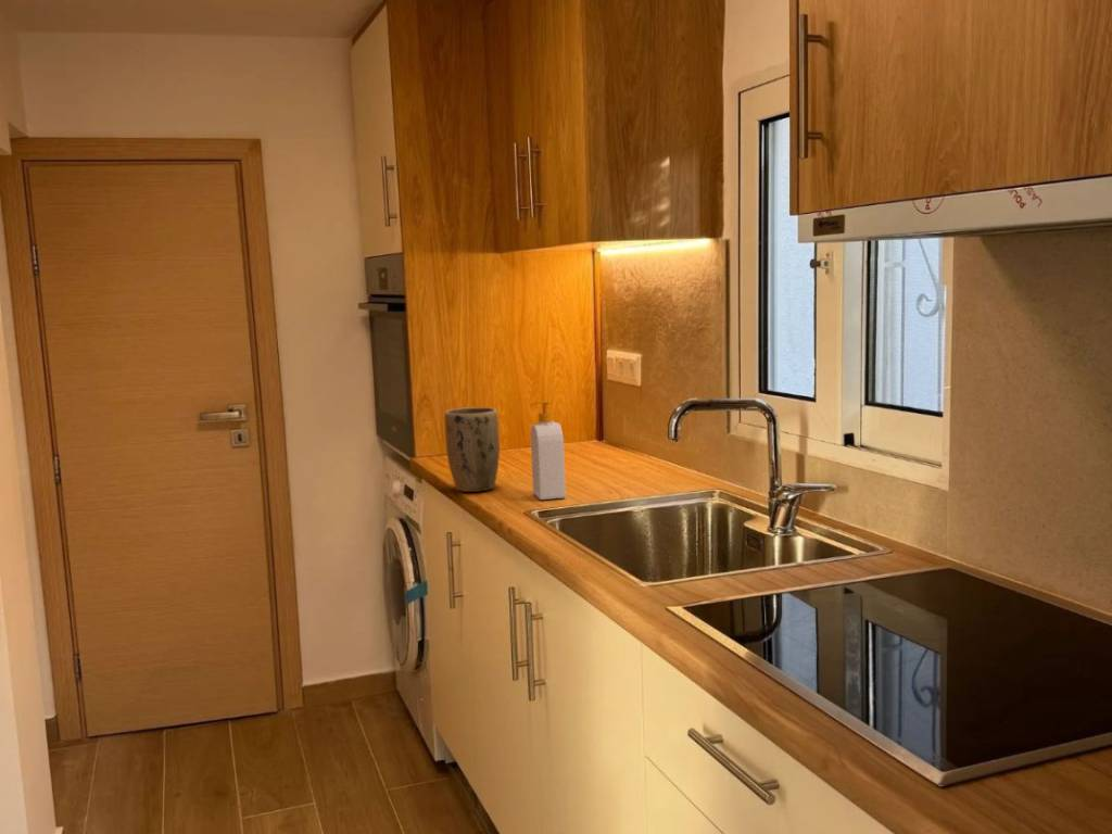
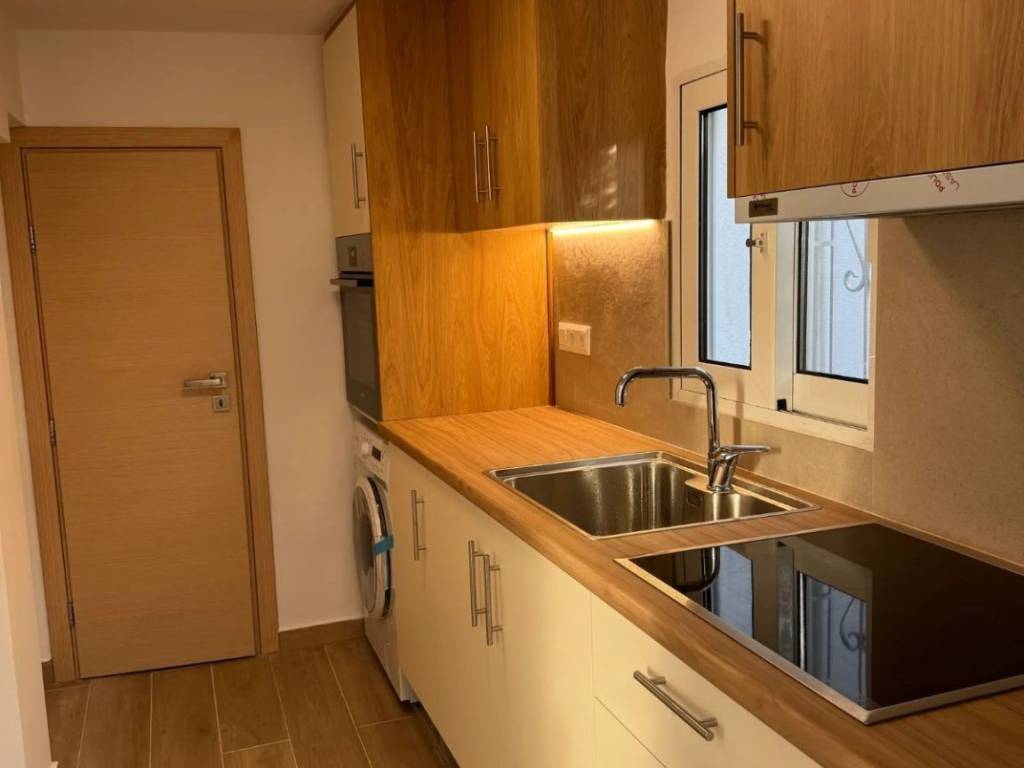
- soap bottle [528,400,567,501]
- plant pot [444,406,501,493]
